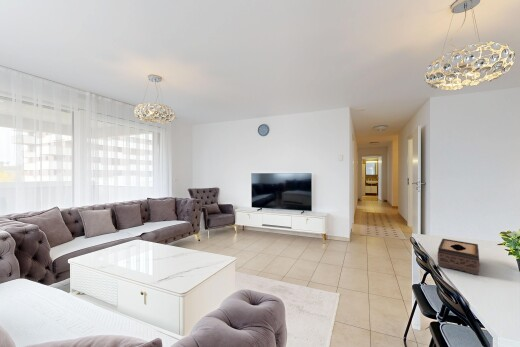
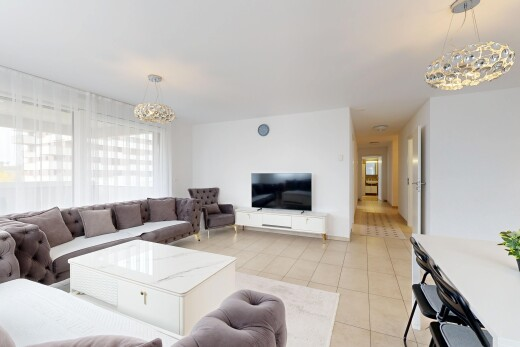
- tissue box [437,238,480,276]
